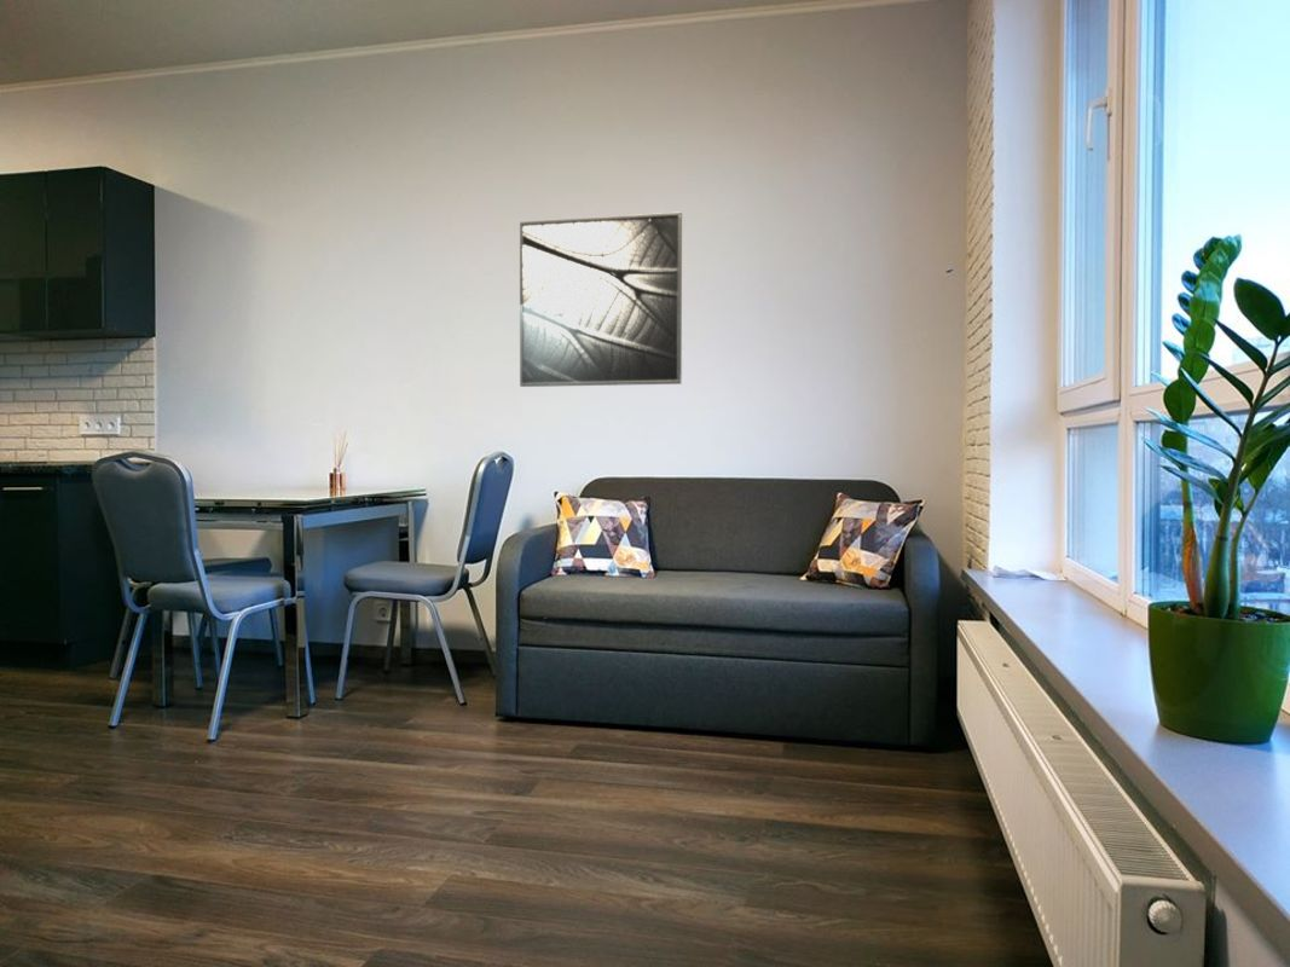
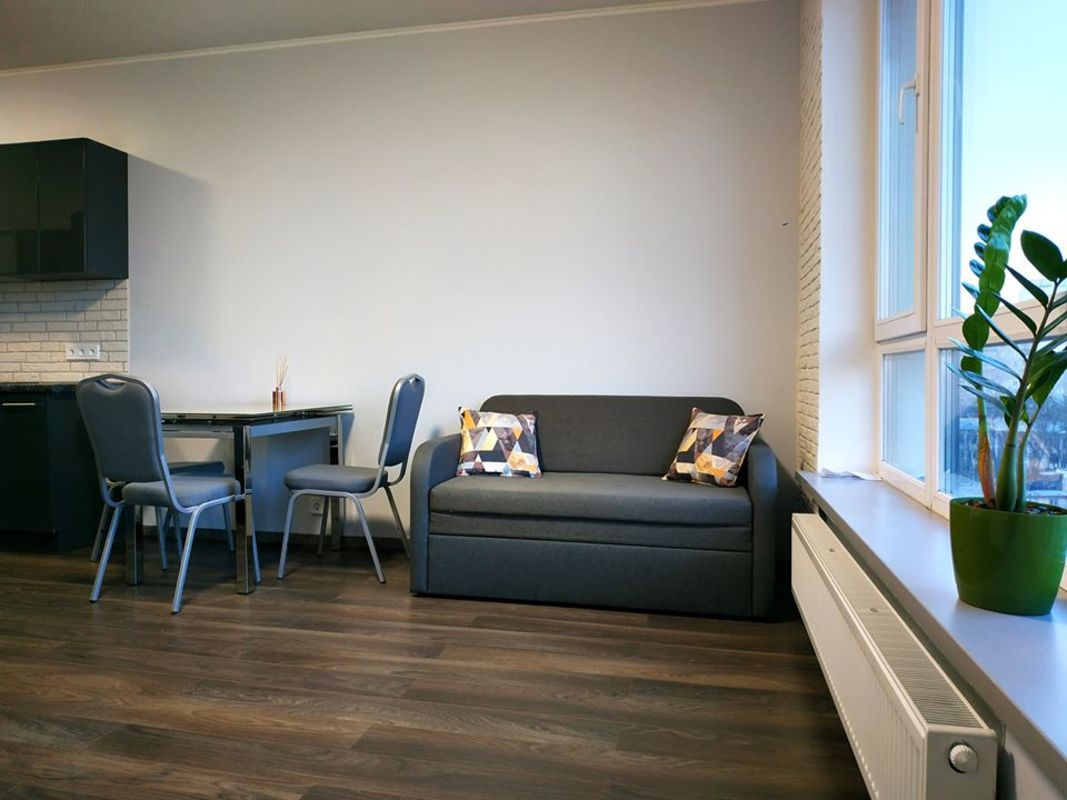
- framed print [519,212,683,388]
